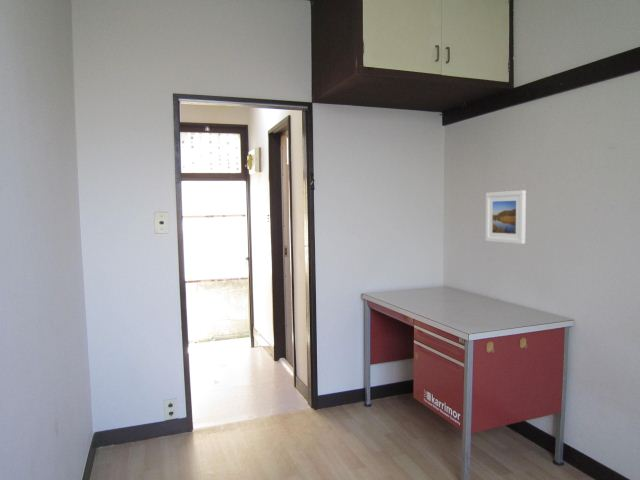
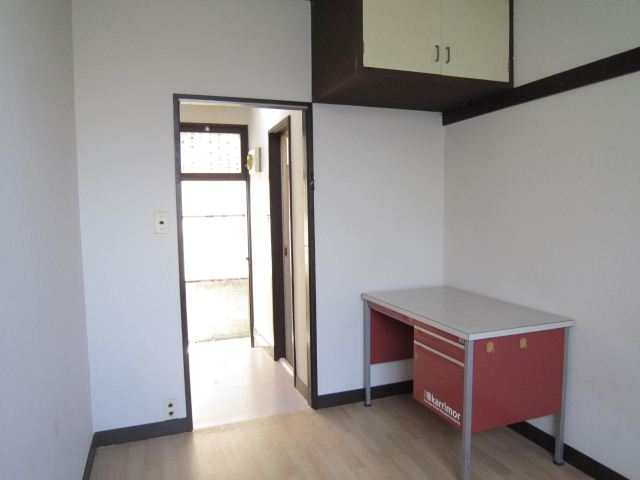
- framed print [484,190,527,245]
